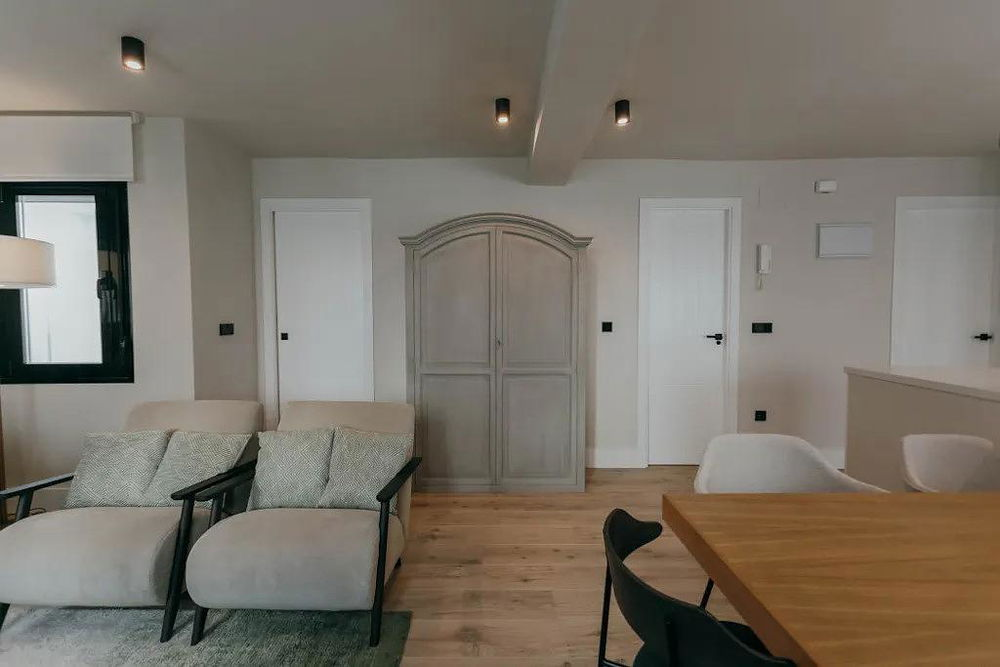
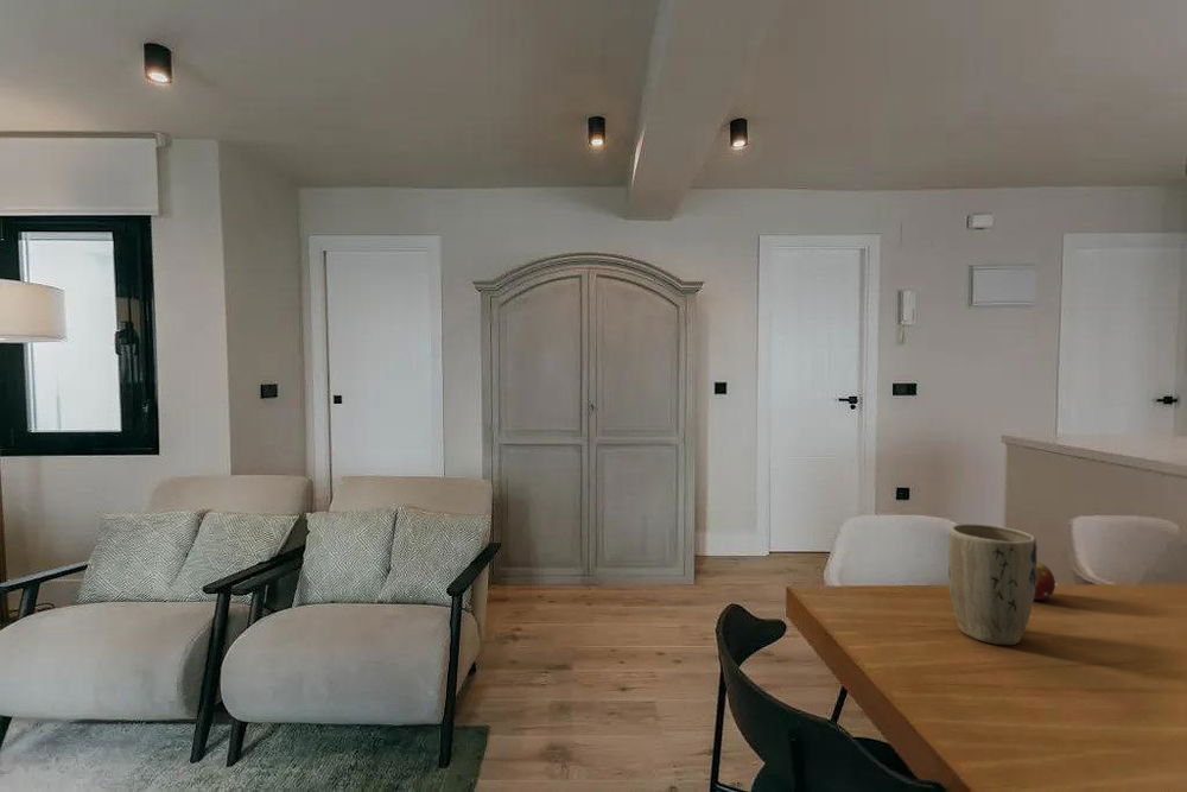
+ plant pot [947,522,1039,646]
+ fruit [1034,560,1056,601]
